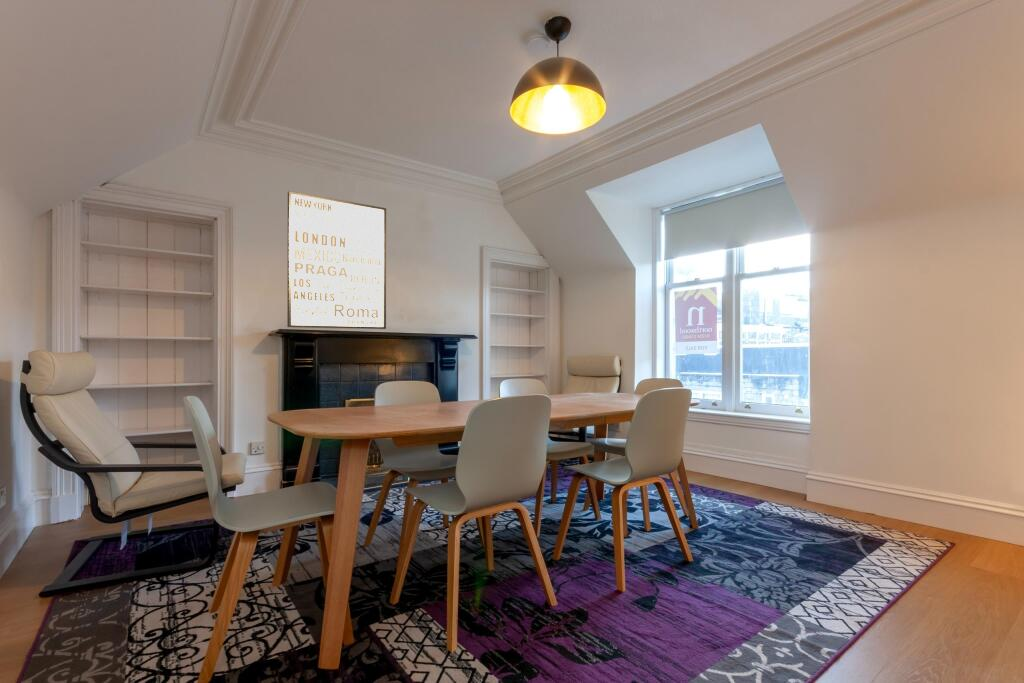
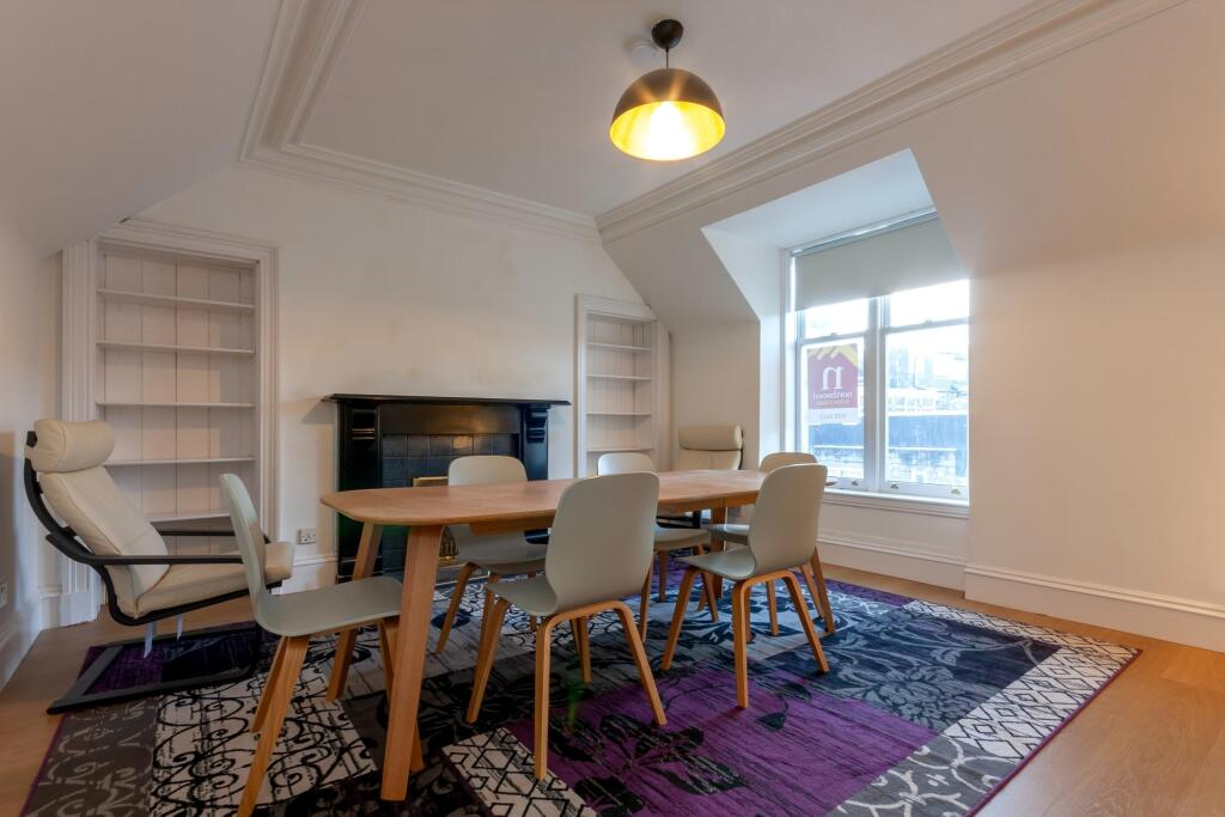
- wall art [286,190,387,330]
